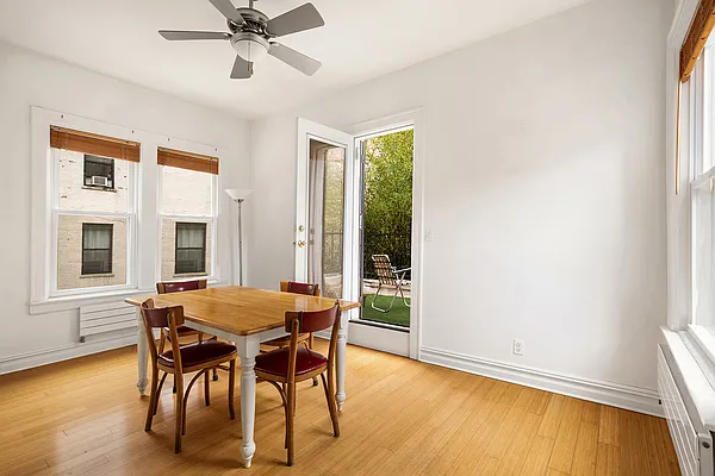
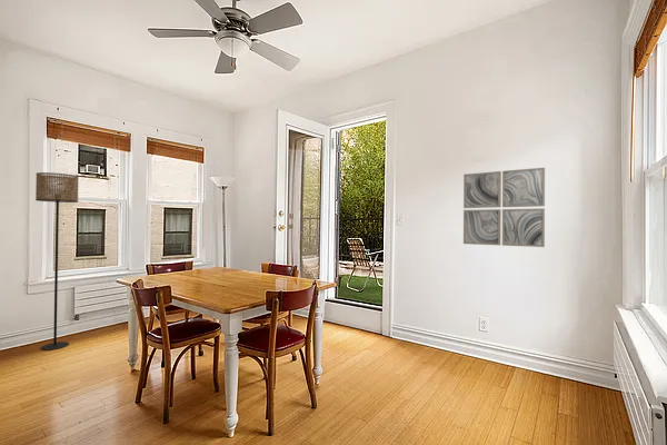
+ wall art [462,167,546,248]
+ floor lamp [34,171,80,352]
